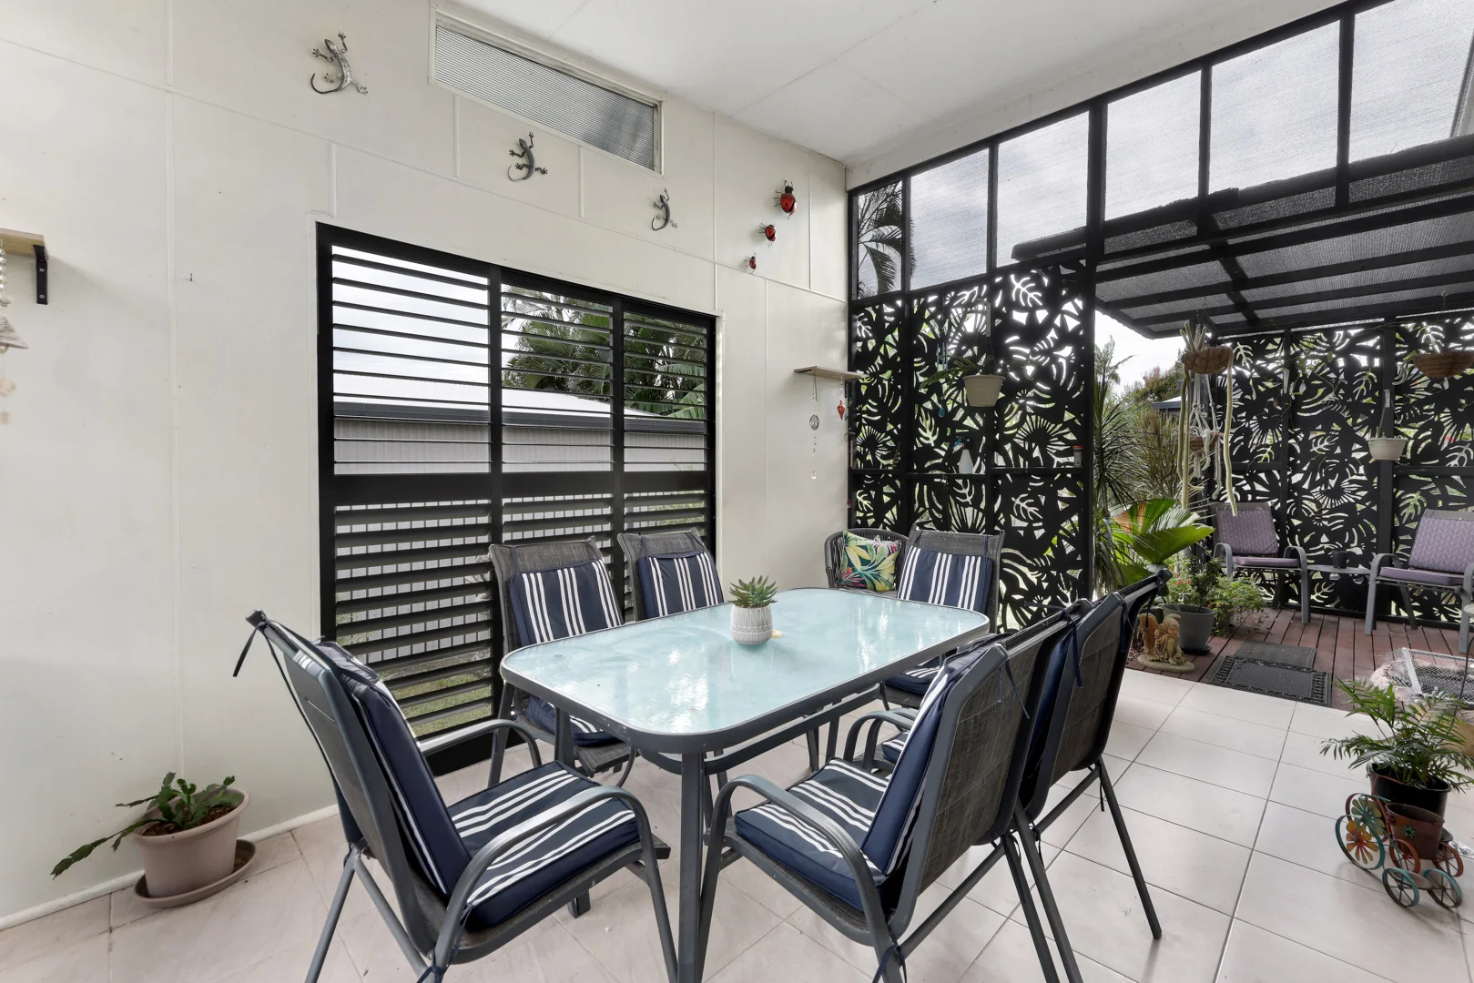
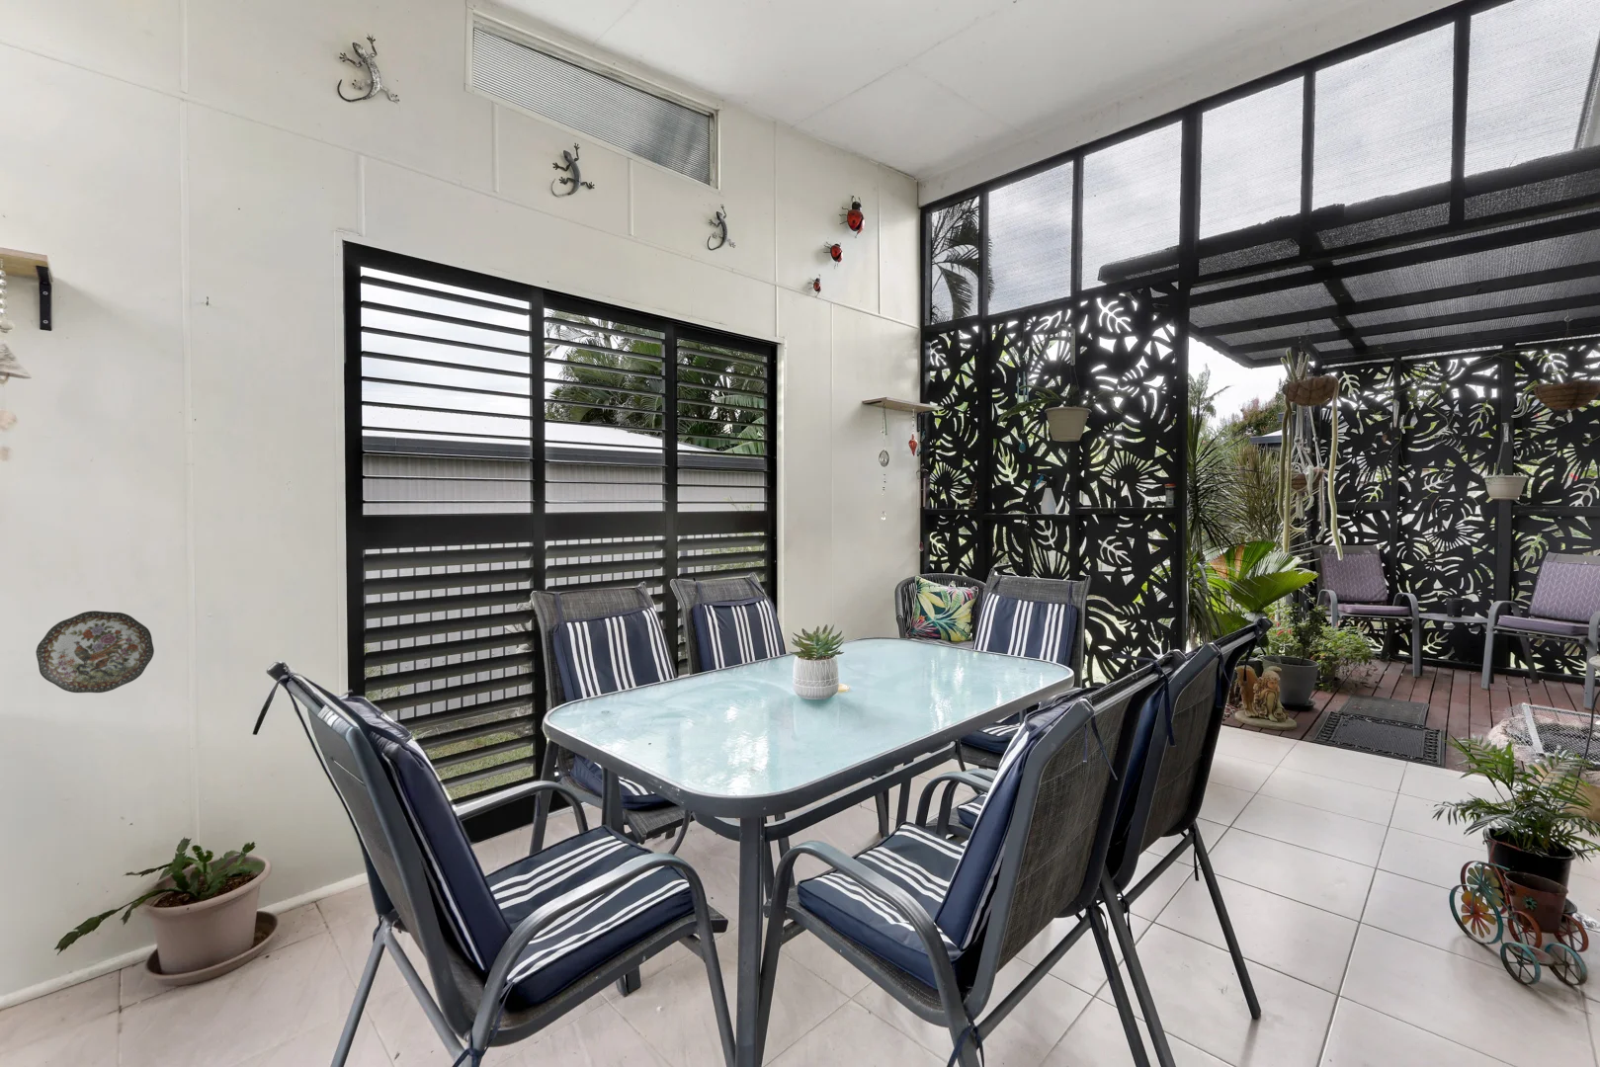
+ decorative plate [35,610,155,693]
